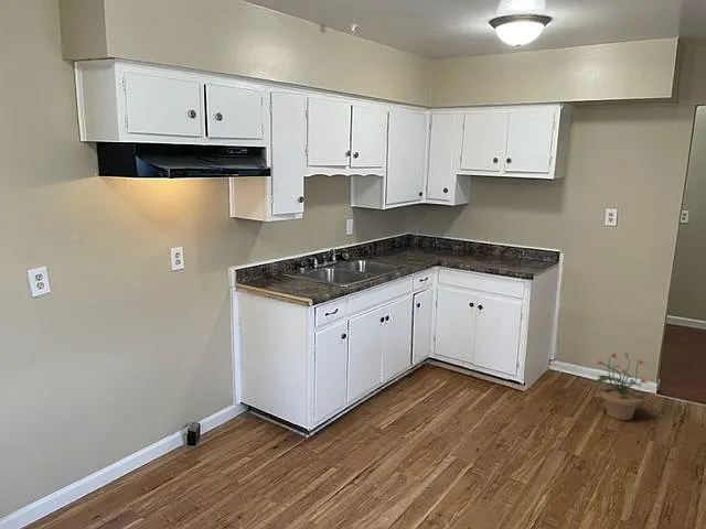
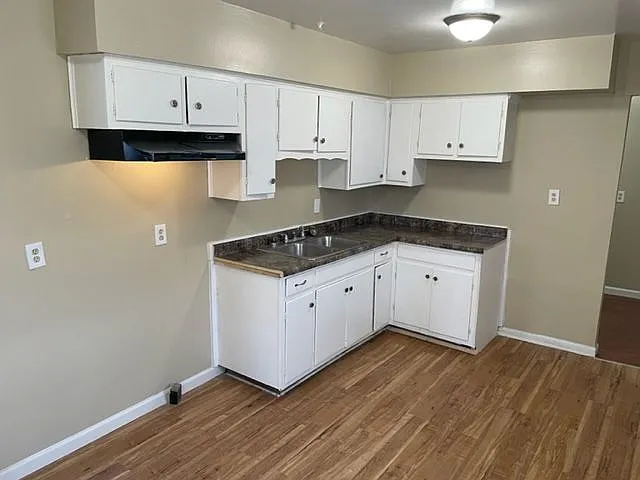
- potted plant [593,352,649,421]
